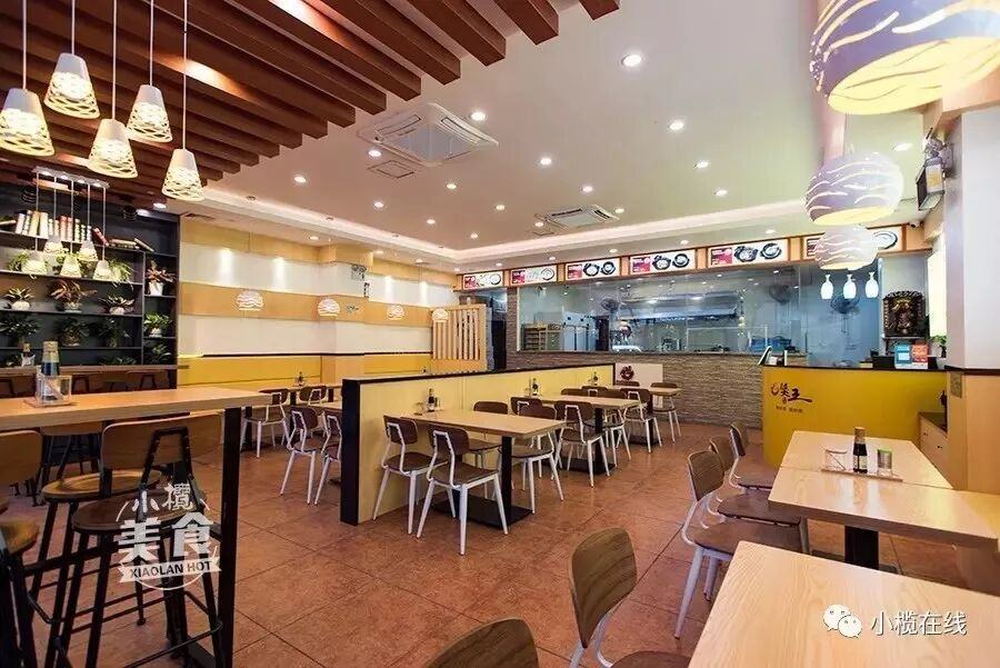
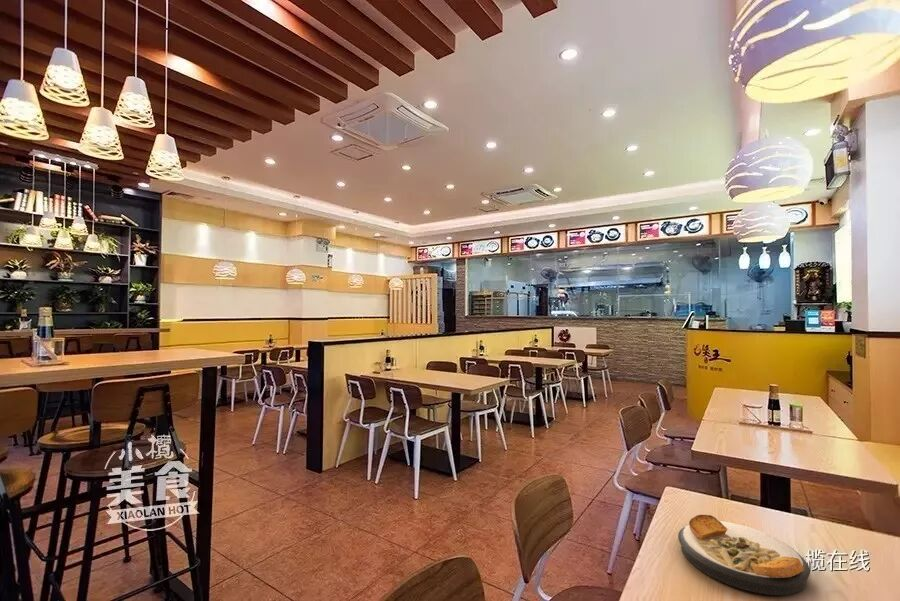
+ plate [677,514,811,596]
